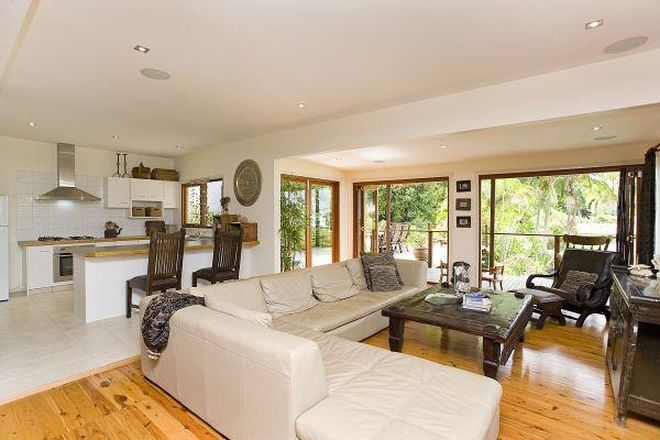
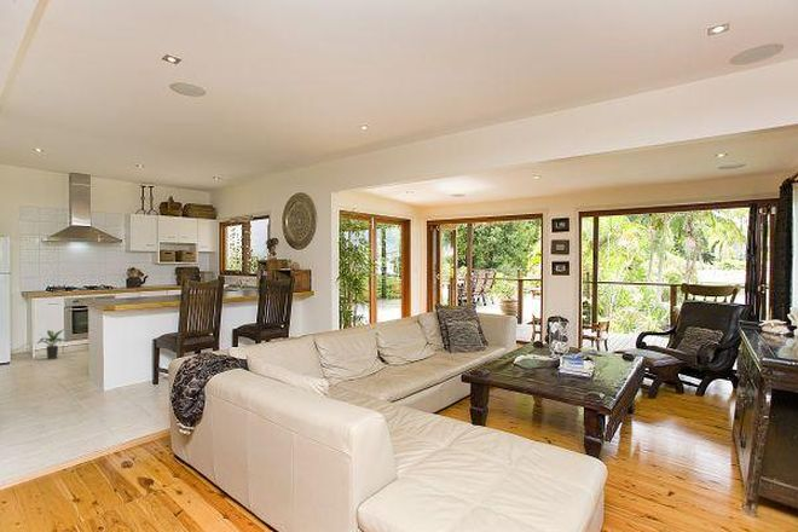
+ potted plant [35,329,66,360]
